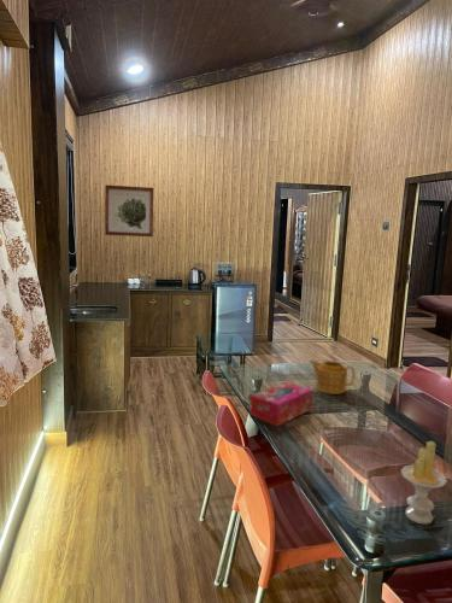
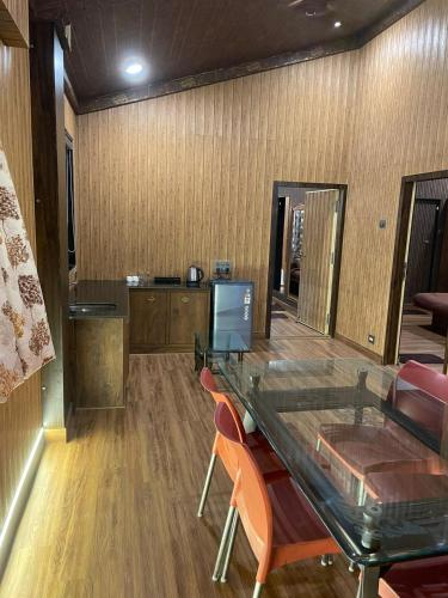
- wall art [104,183,155,238]
- teapot [309,358,356,396]
- candle [400,440,447,526]
- tissue box [248,381,315,428]
